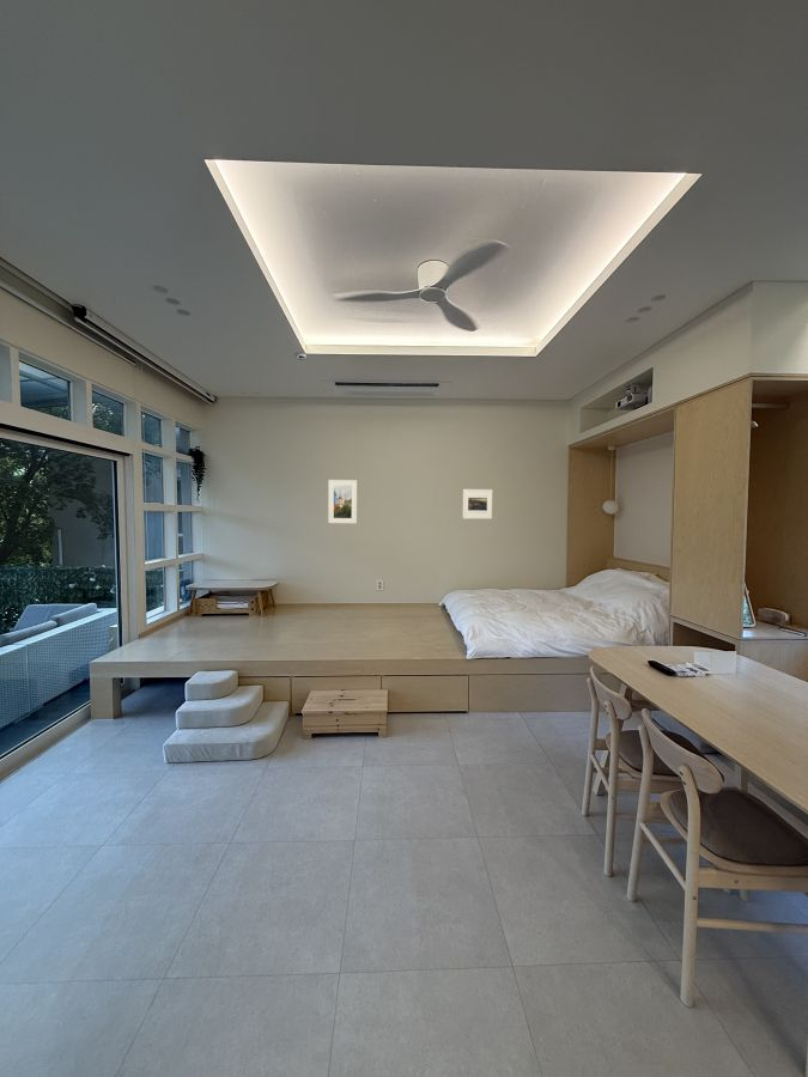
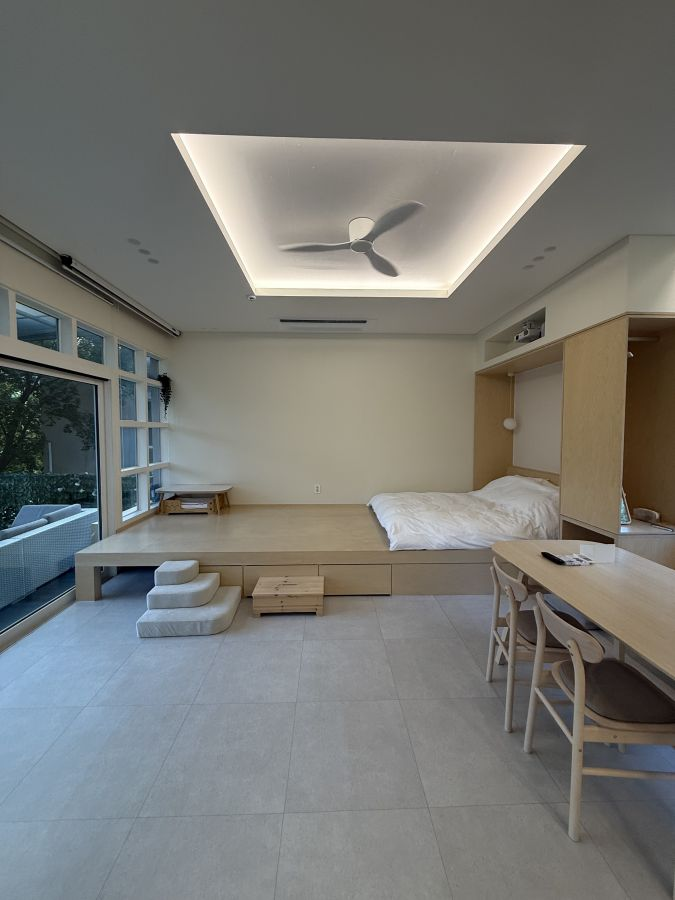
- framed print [462,488,493,521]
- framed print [327,479,358,524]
